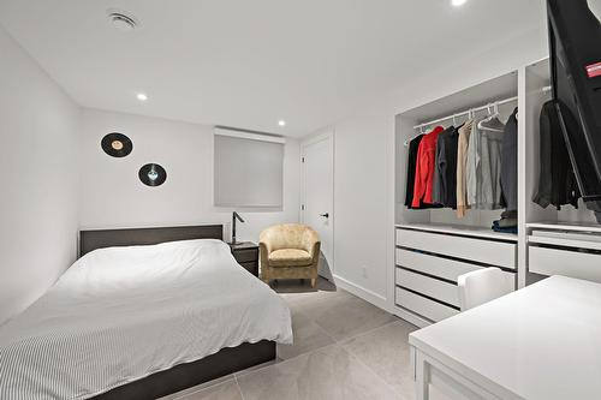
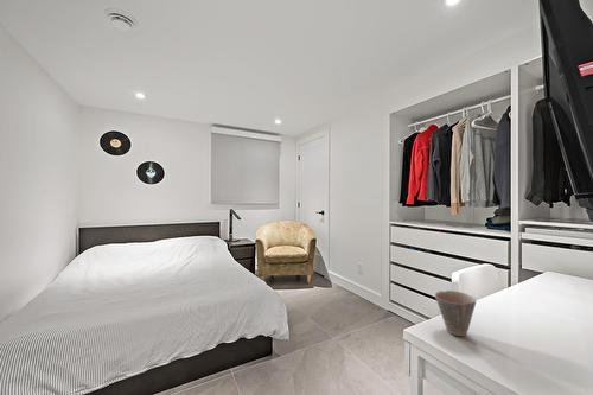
+ cup [434,289,478,337]
